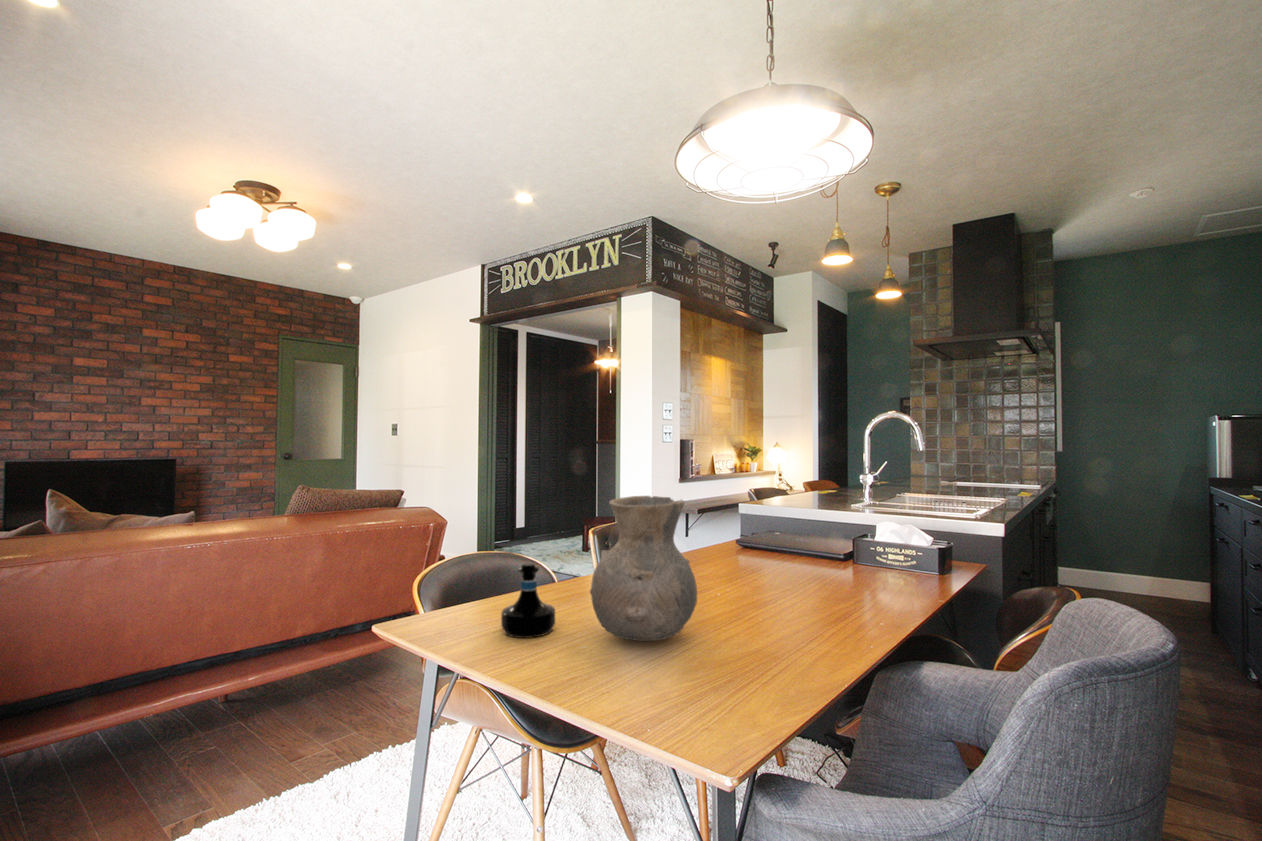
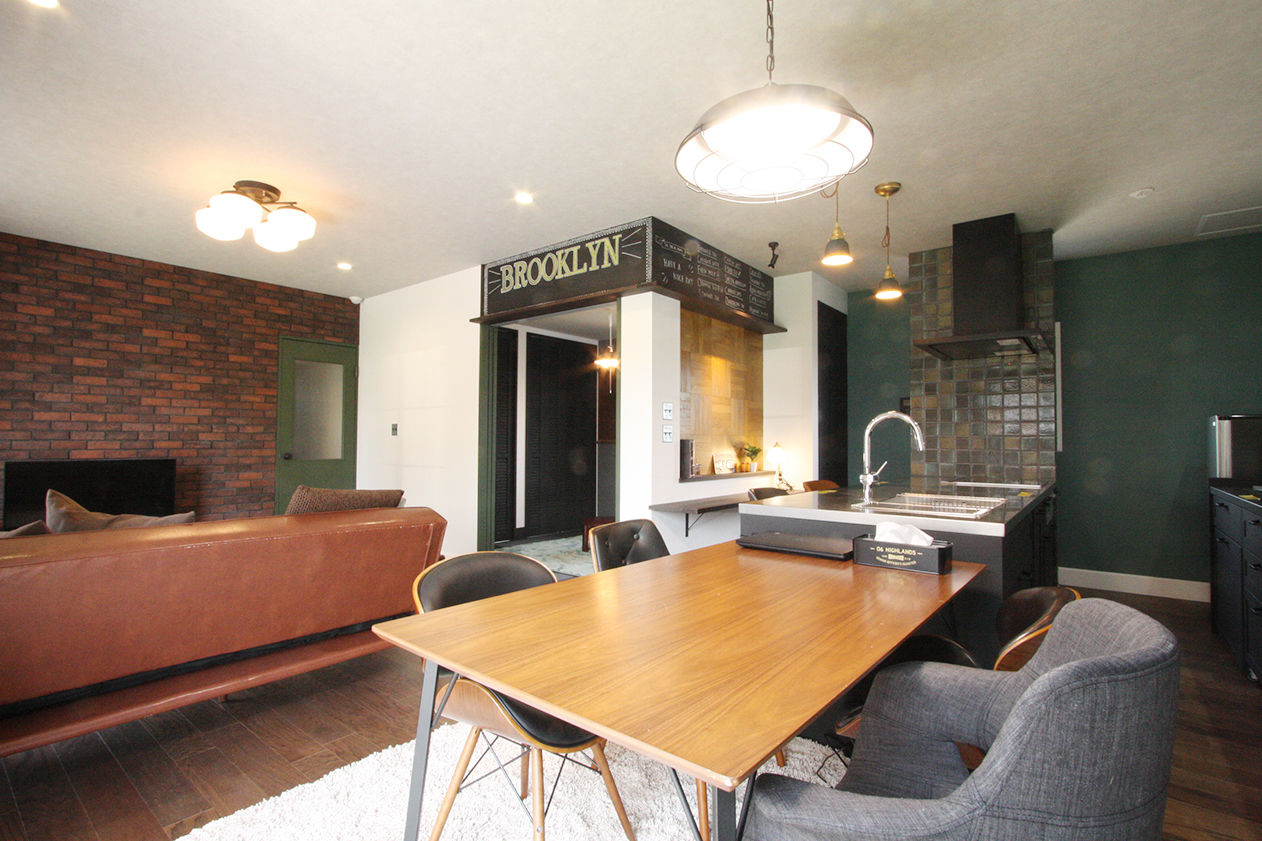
- tequila bottle [500,562,556,639]
- vase [589,495,698,642]
